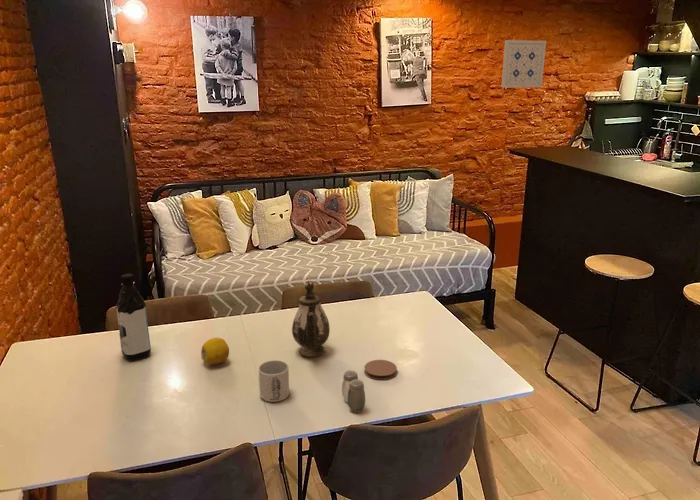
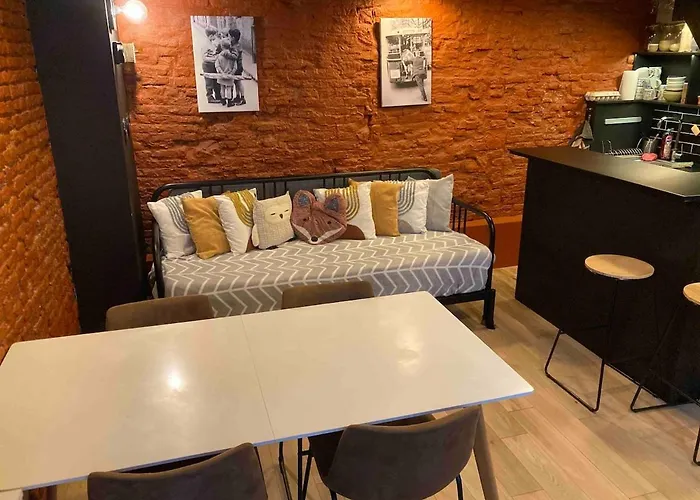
- fruit [200,337,230,365]
- water bottle [115,273,152,361]
- mug [258,360,290,403]
- salt and pepper shaker [341,370,366,414]
- coaster [363,359,398,381]
- wall art [501,39,547,89]
- teapot [291,280,331,358]
